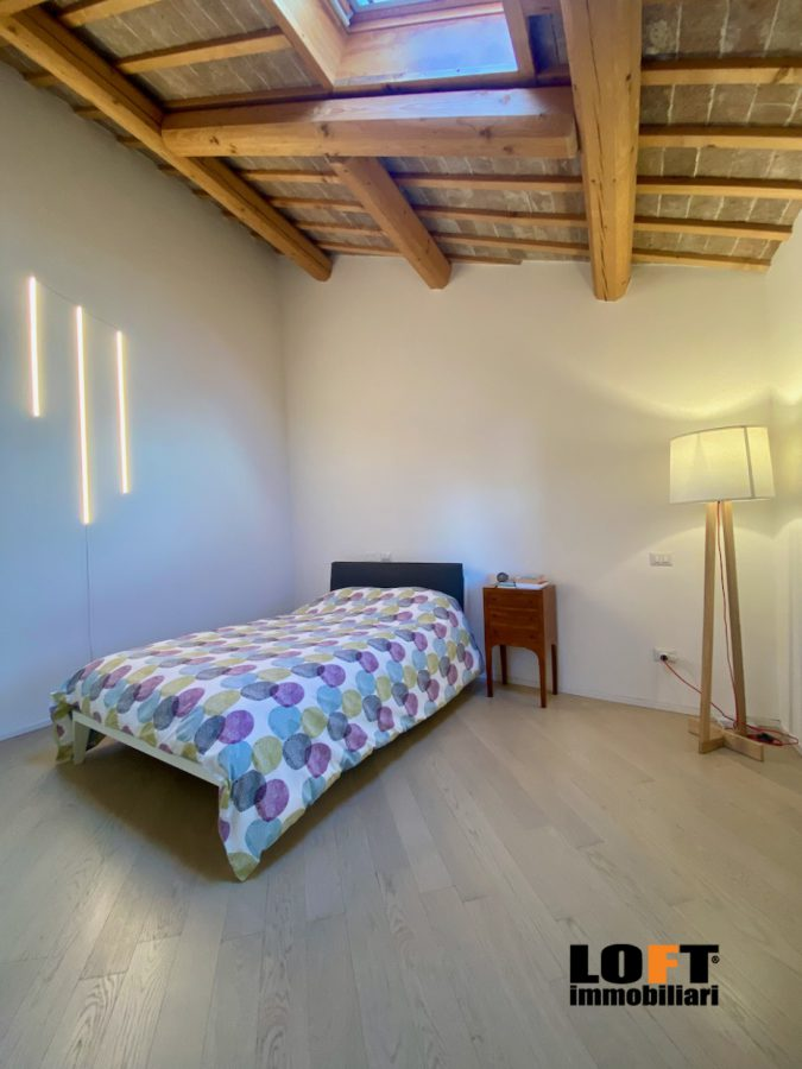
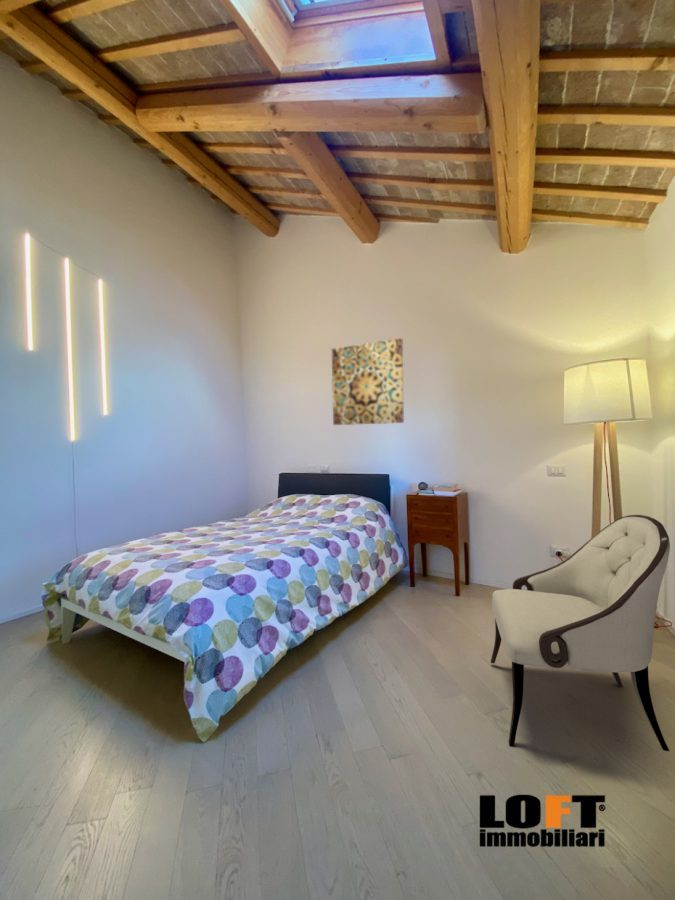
+ armchair [490,514,671,752]
+ wall art [331,337,405,426]
